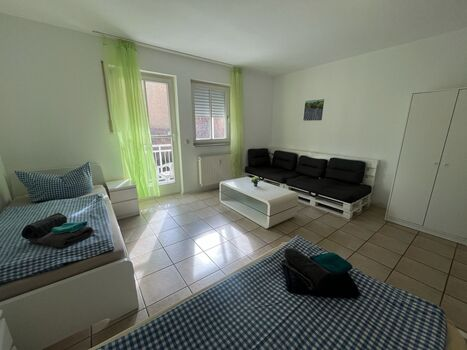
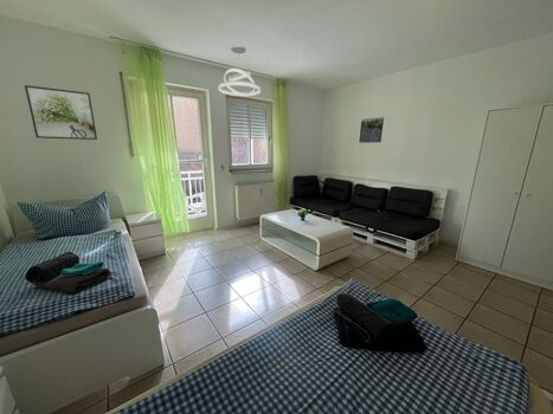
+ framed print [24,84,98,141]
+ pendant light [218,44,262,97]
